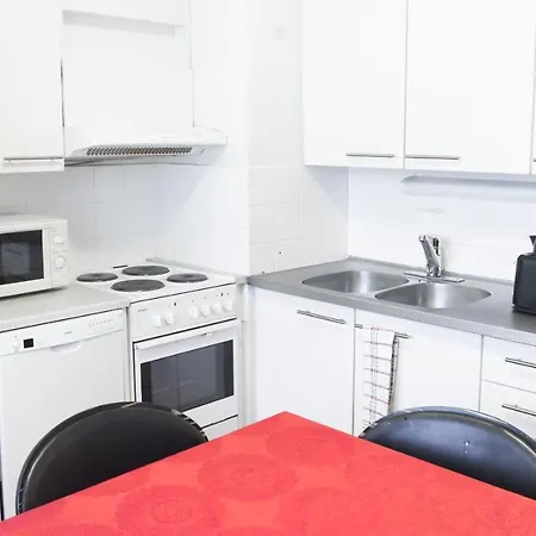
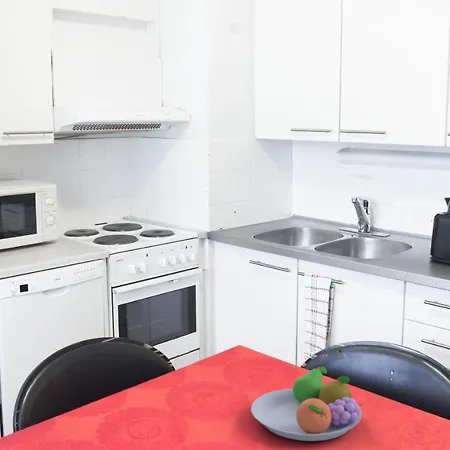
+ fruit bowl [250,366,363,442]
